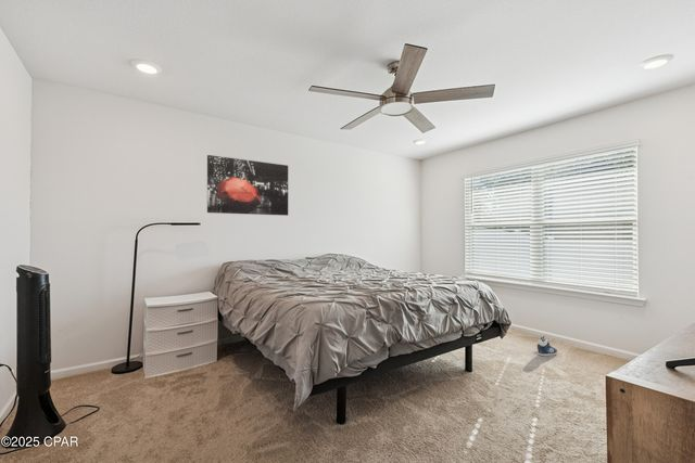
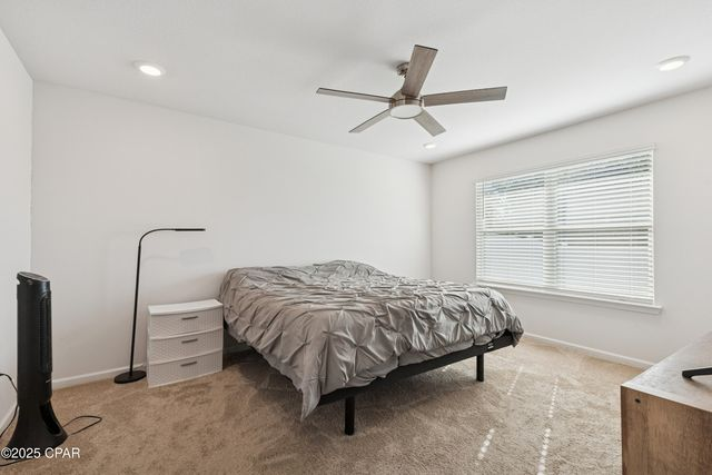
- wall art [206,154,289,217]
- sneaker [536,335,558,357]
